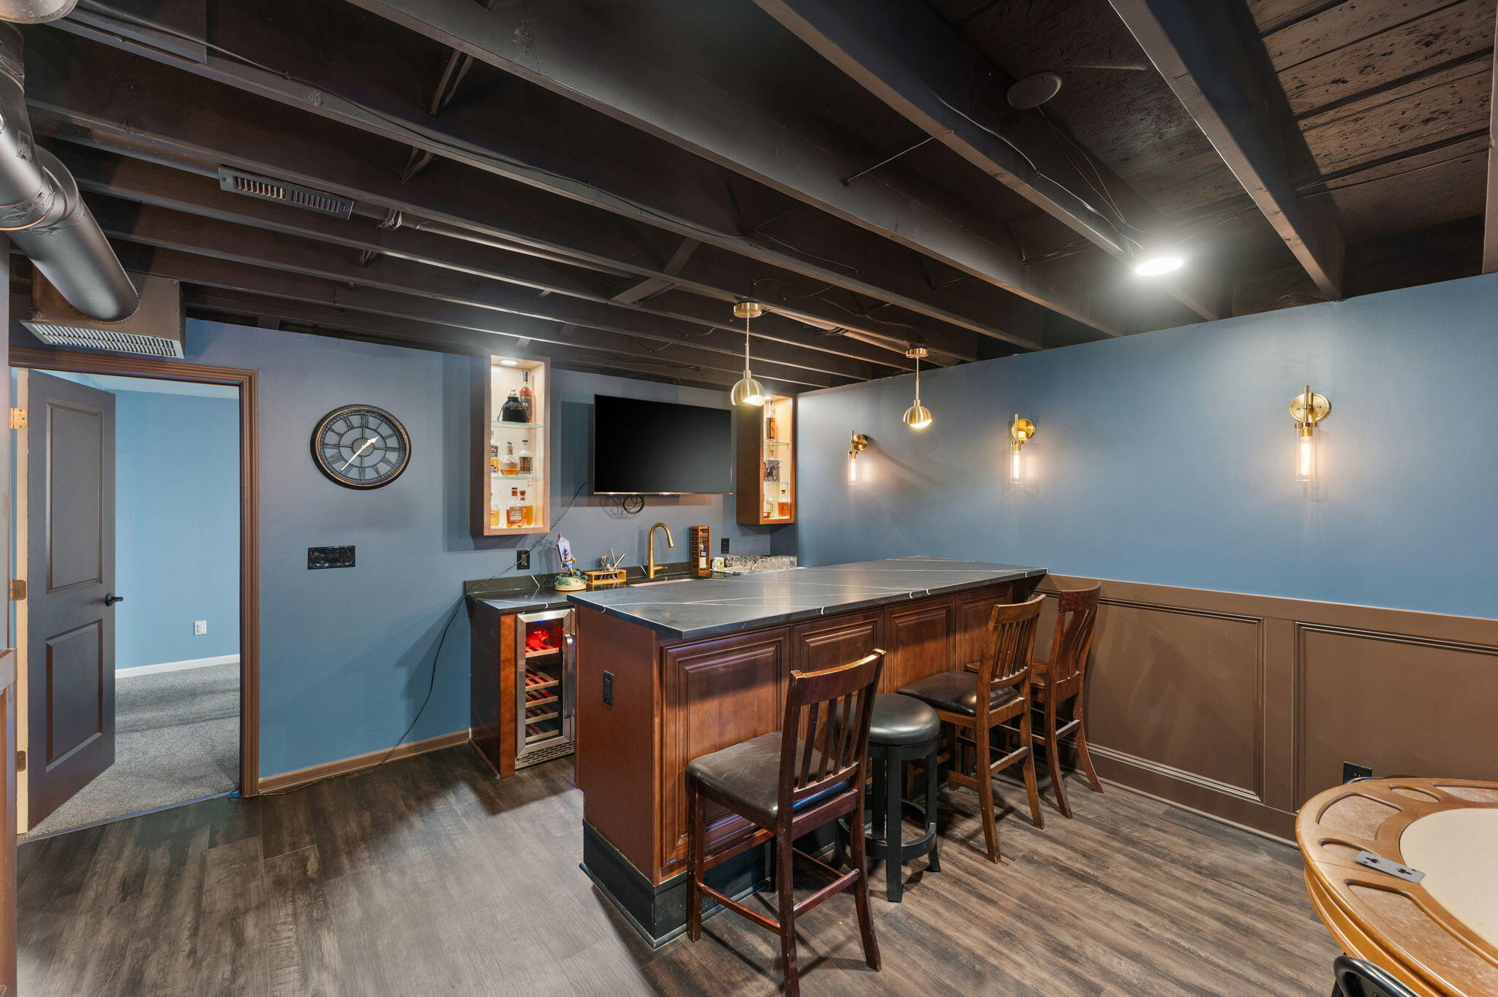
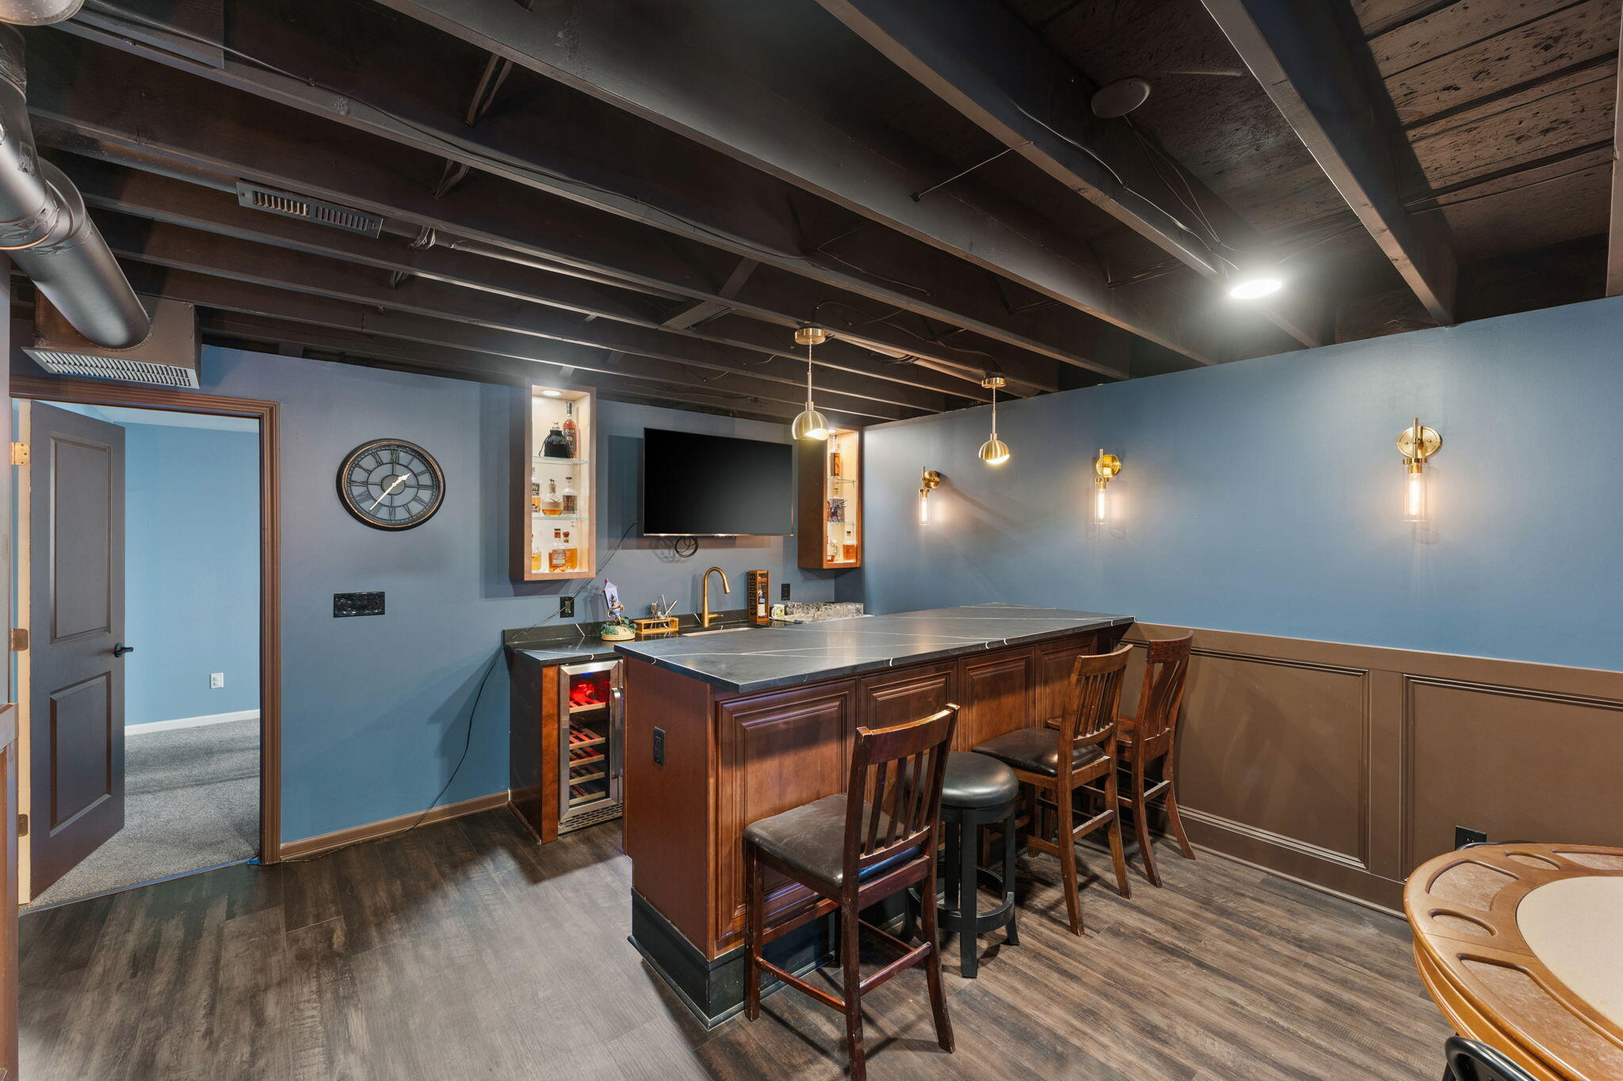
- playing card [1352,850,1426,885]
